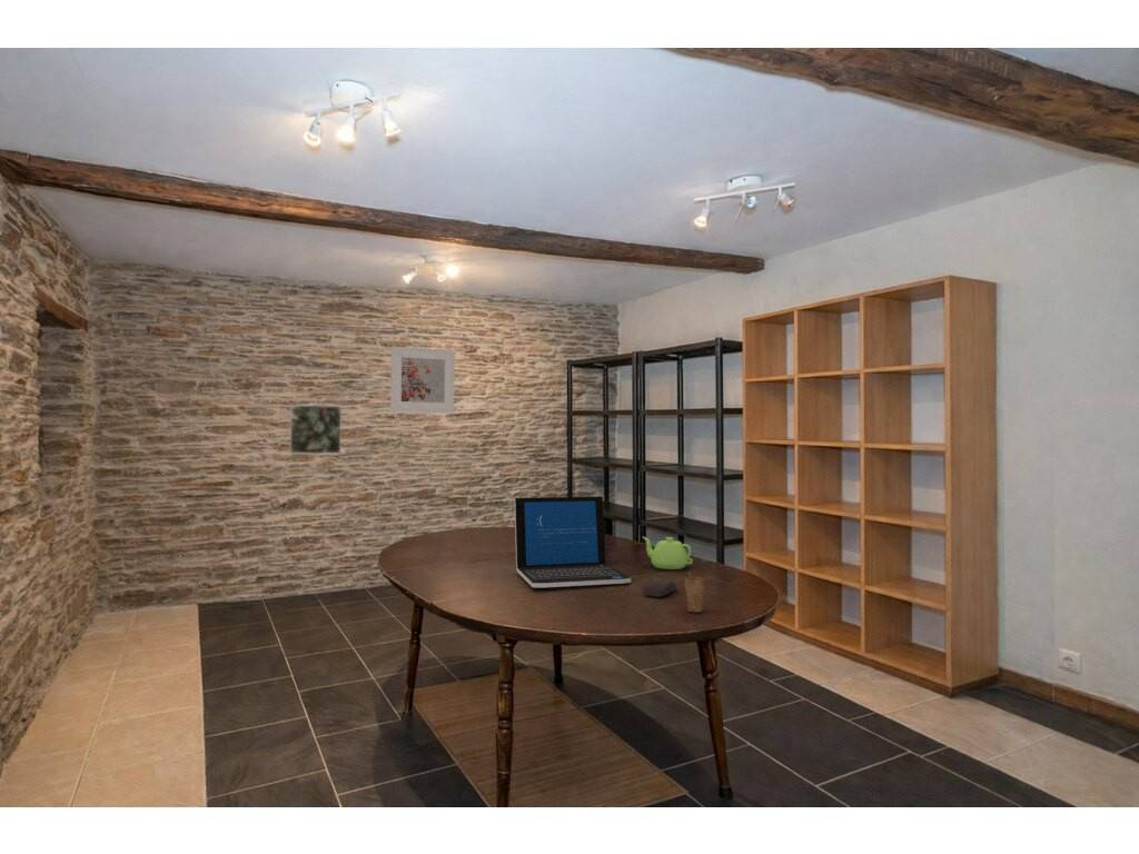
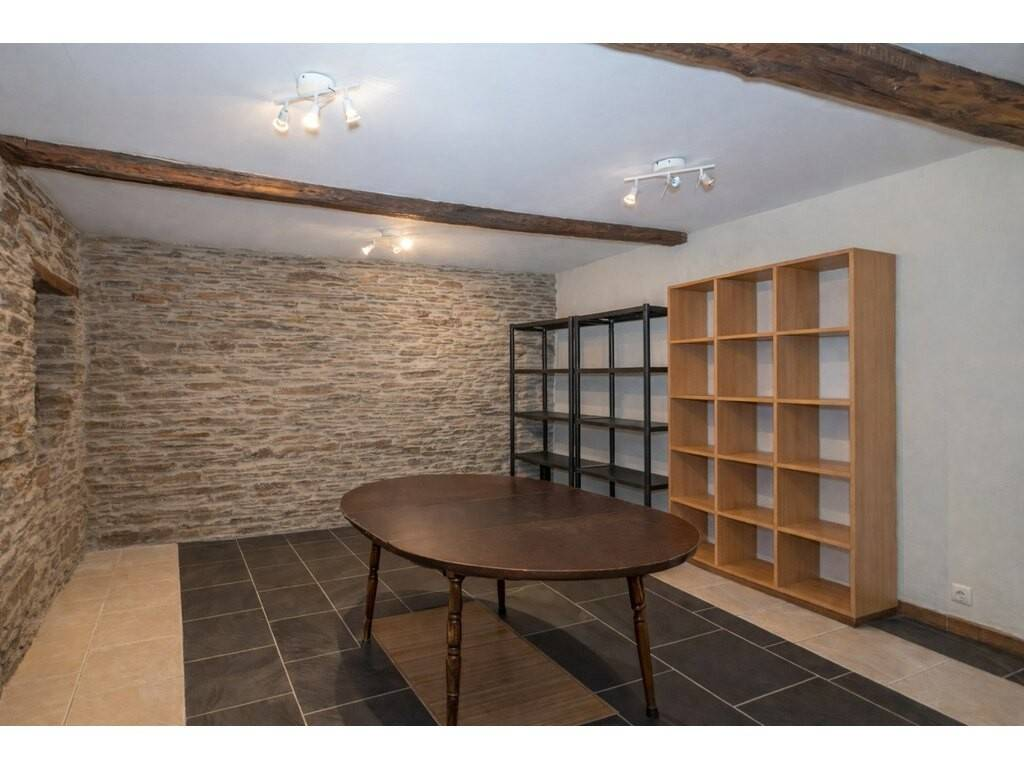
- computer mouse [643,578,677,598]
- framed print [389,345,456,414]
- cup [684,570,706,614]
- teapot [642,536,694,570]
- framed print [289,404,343,455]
- laptop [514,496,632,588]
